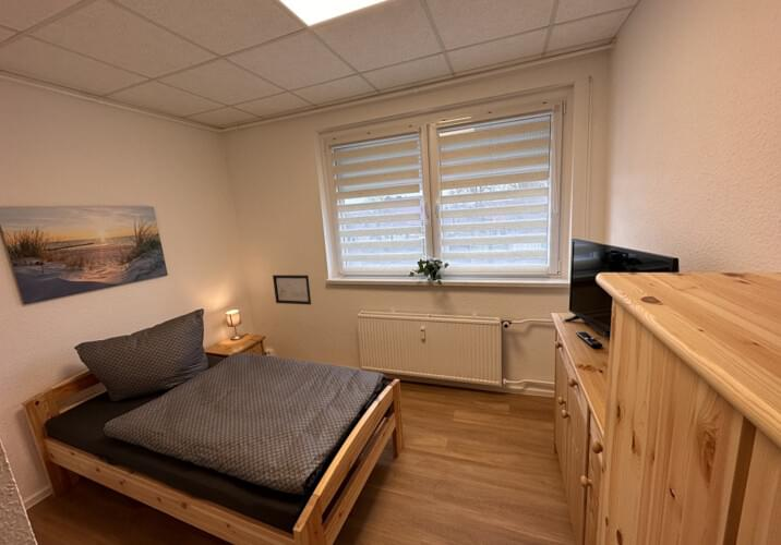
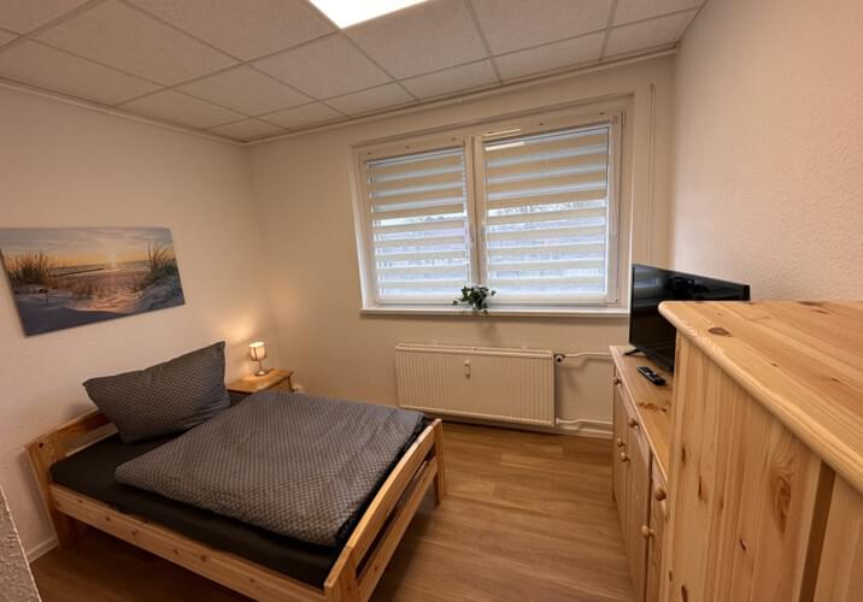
- wall art [272,274,312,305]
